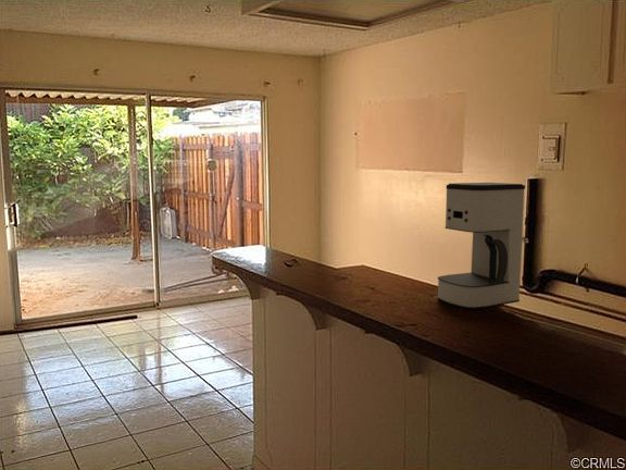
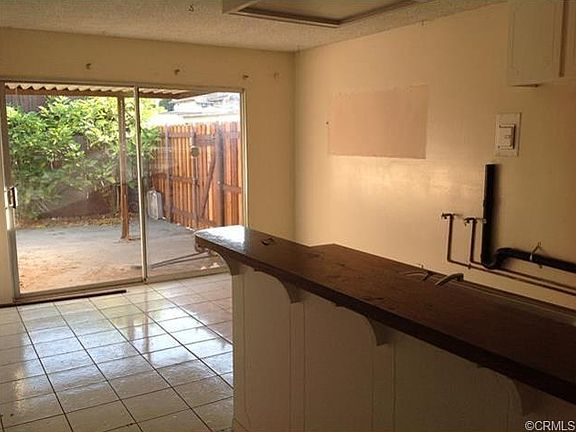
- coffee maker [437,182,526,310]
